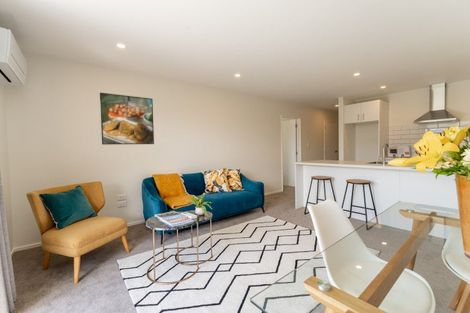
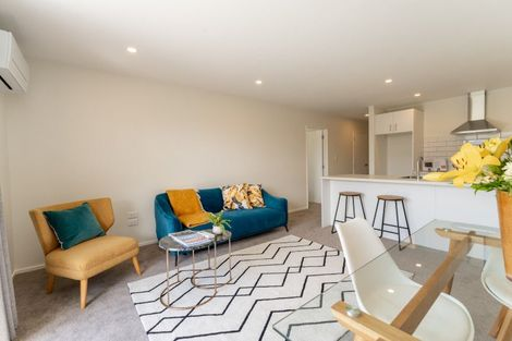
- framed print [99,92,155,146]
